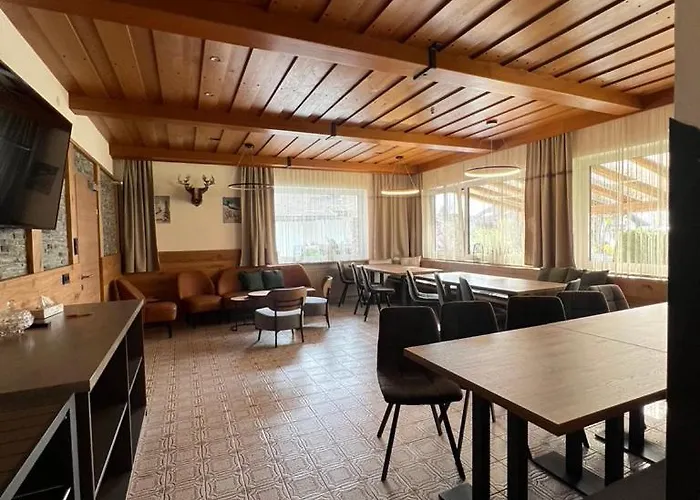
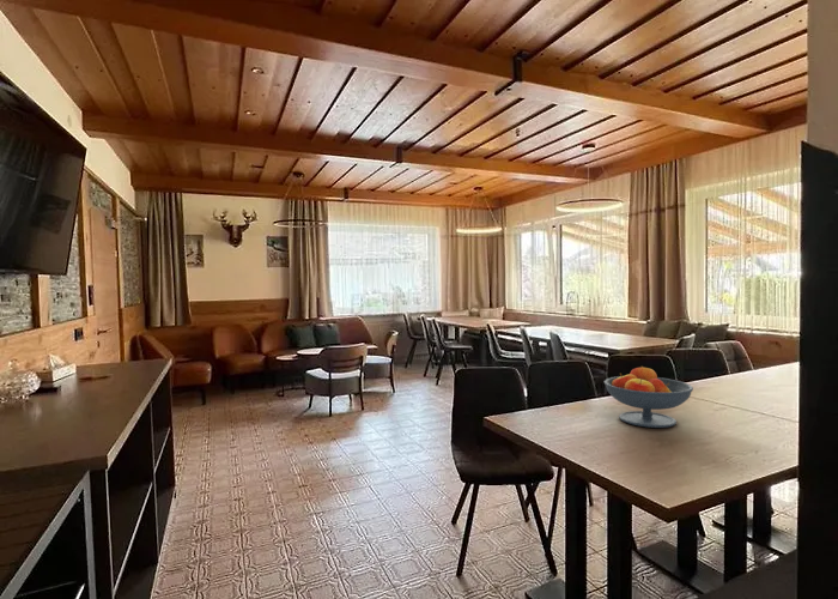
+ fruit bowl [603,364,694,429]
